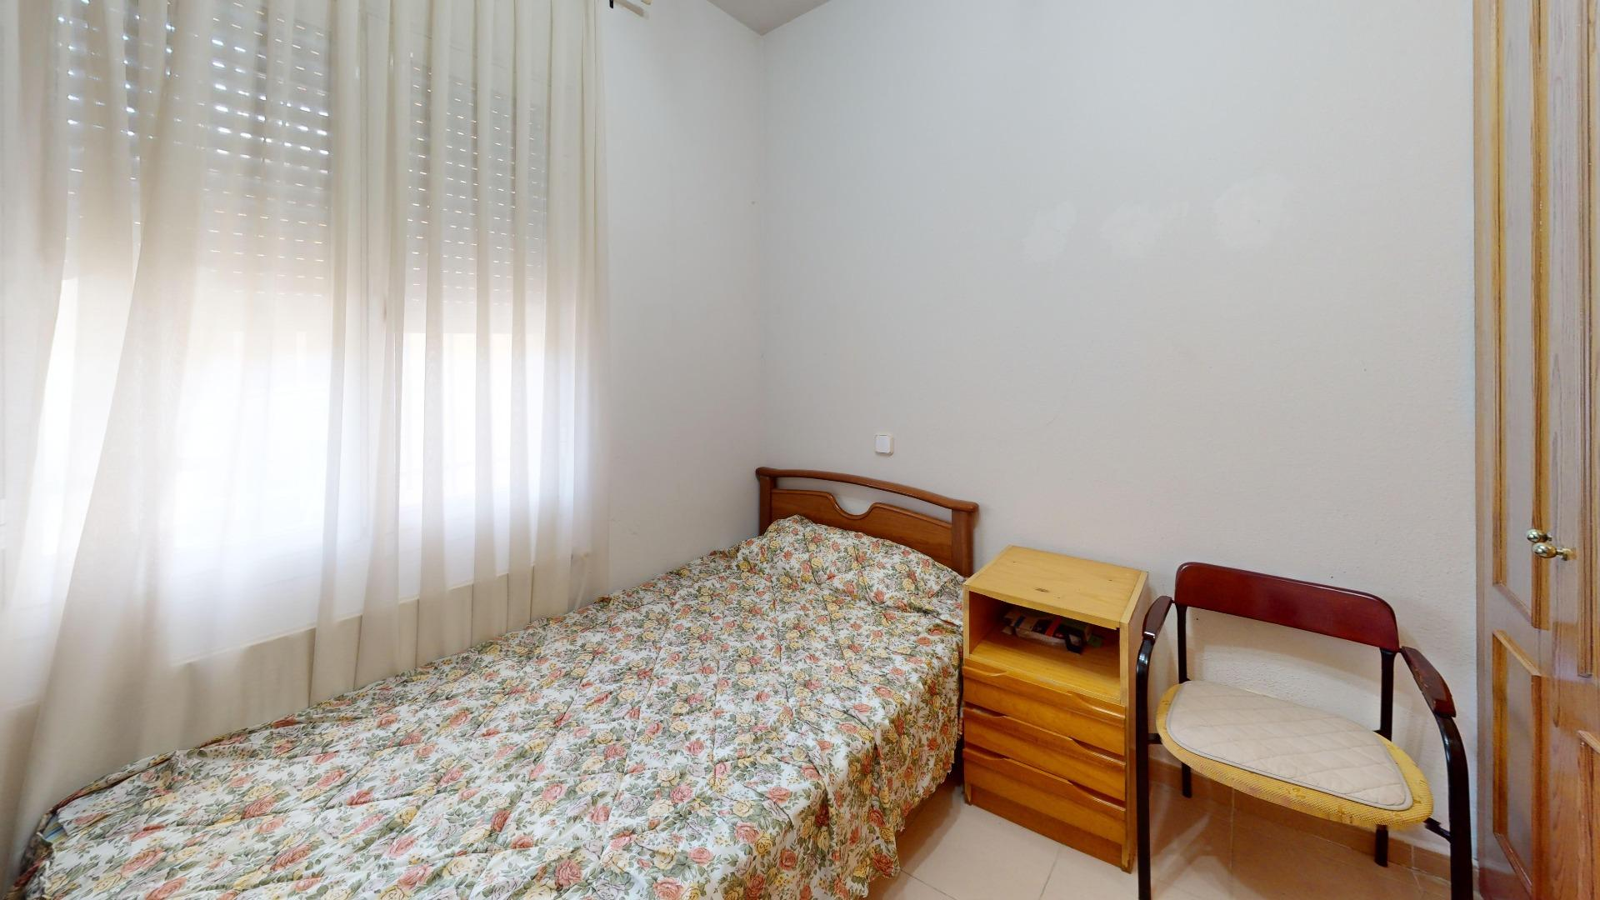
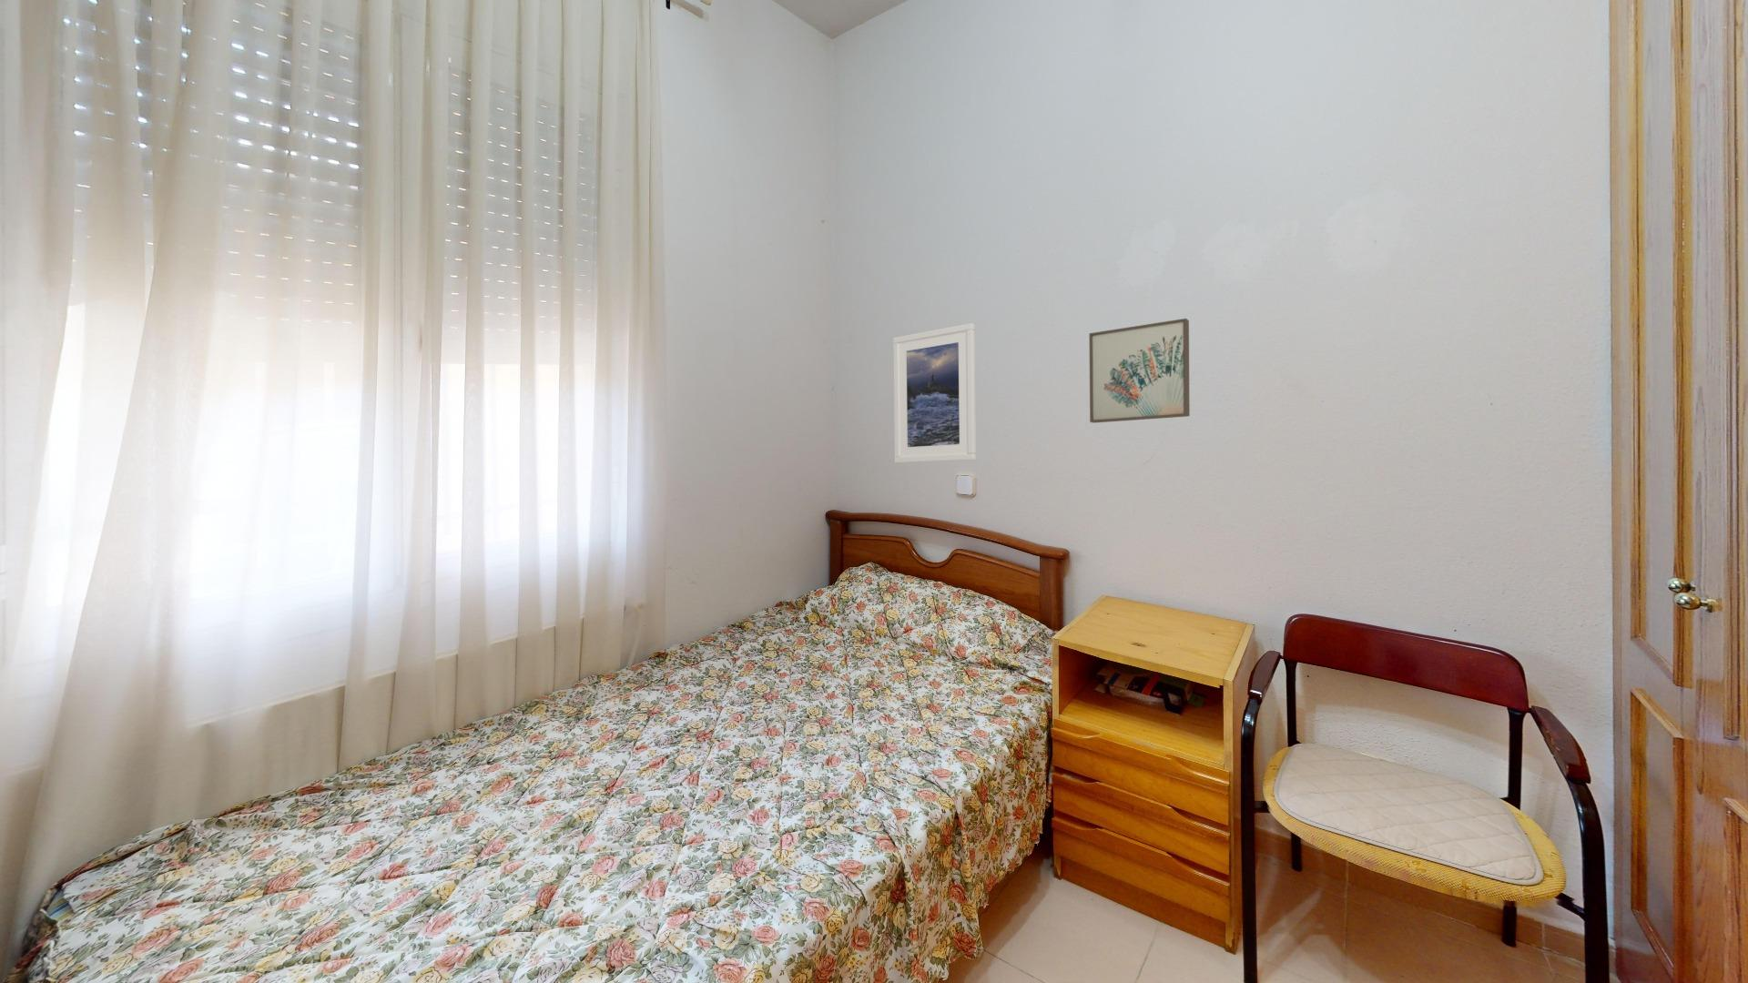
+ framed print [892,322,977,464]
+ wall art [1088,318,1191,424]
